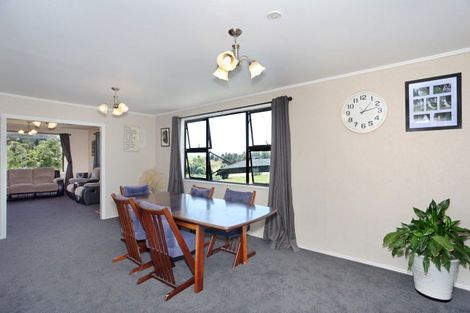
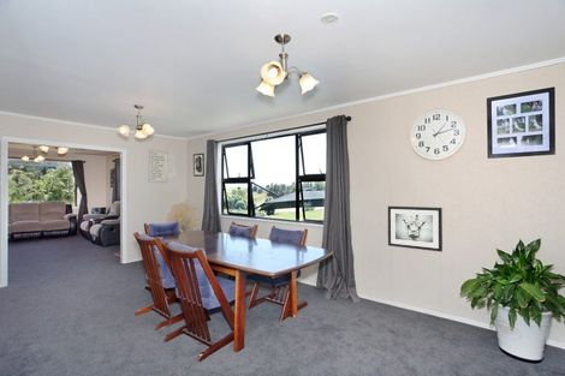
+ wall art [387,205,444,252]
